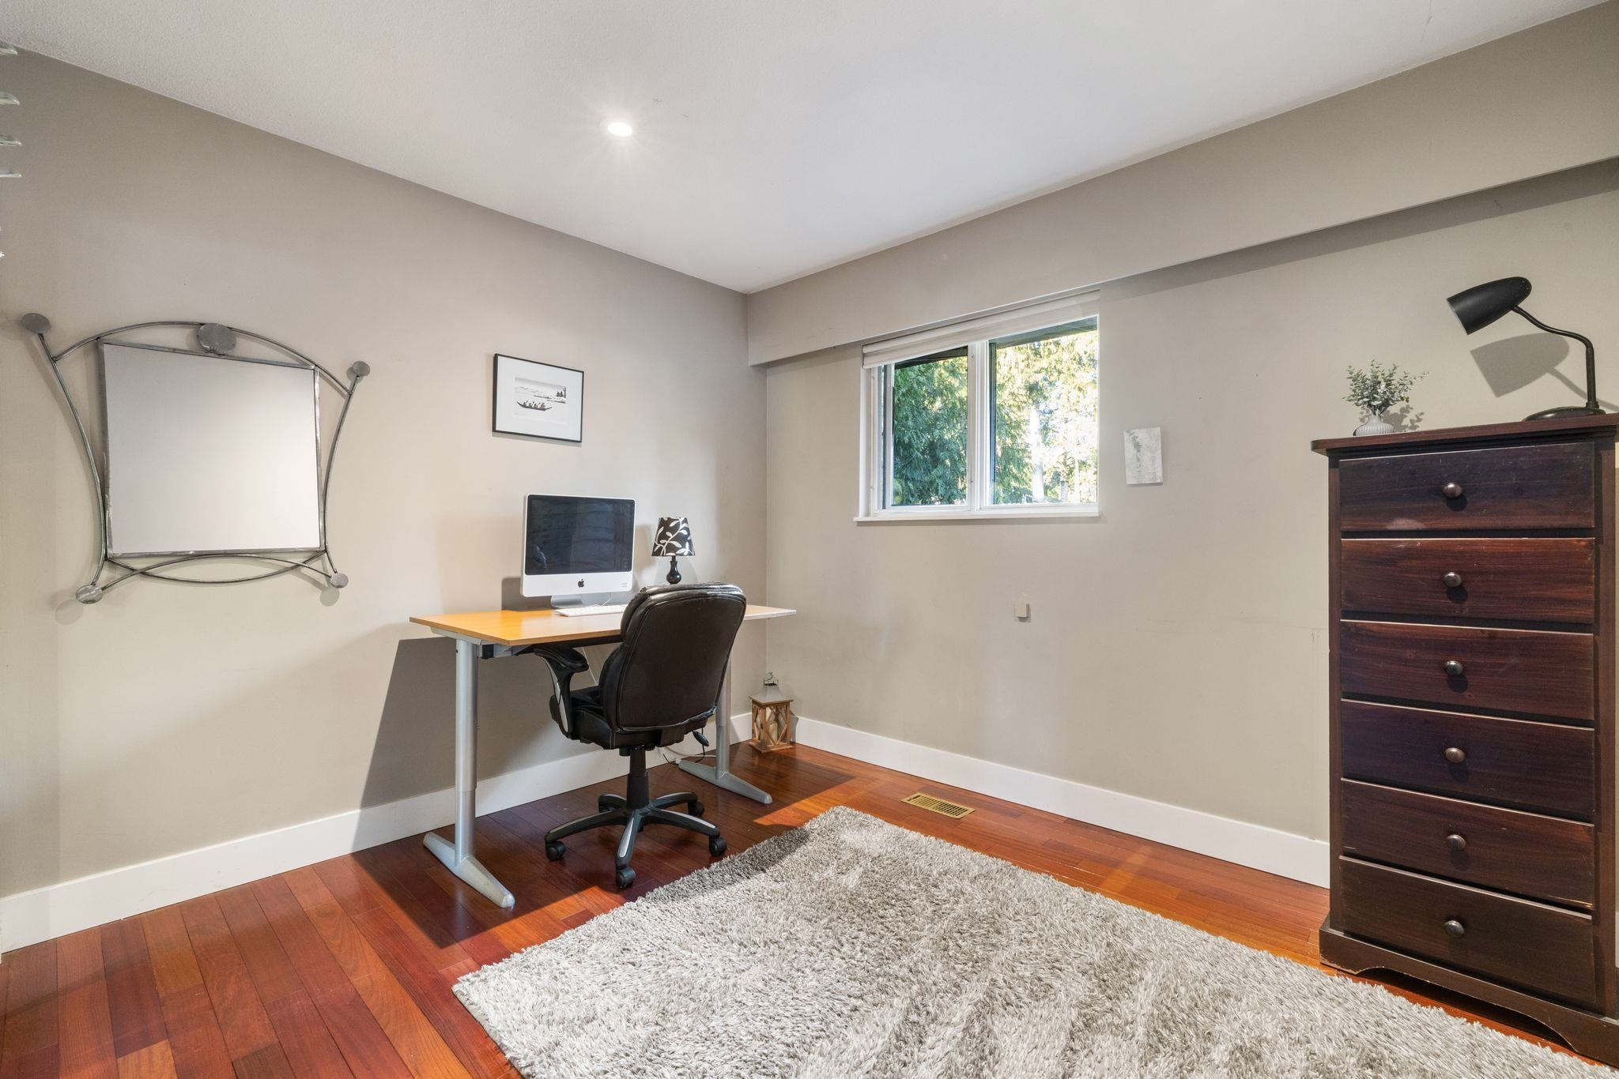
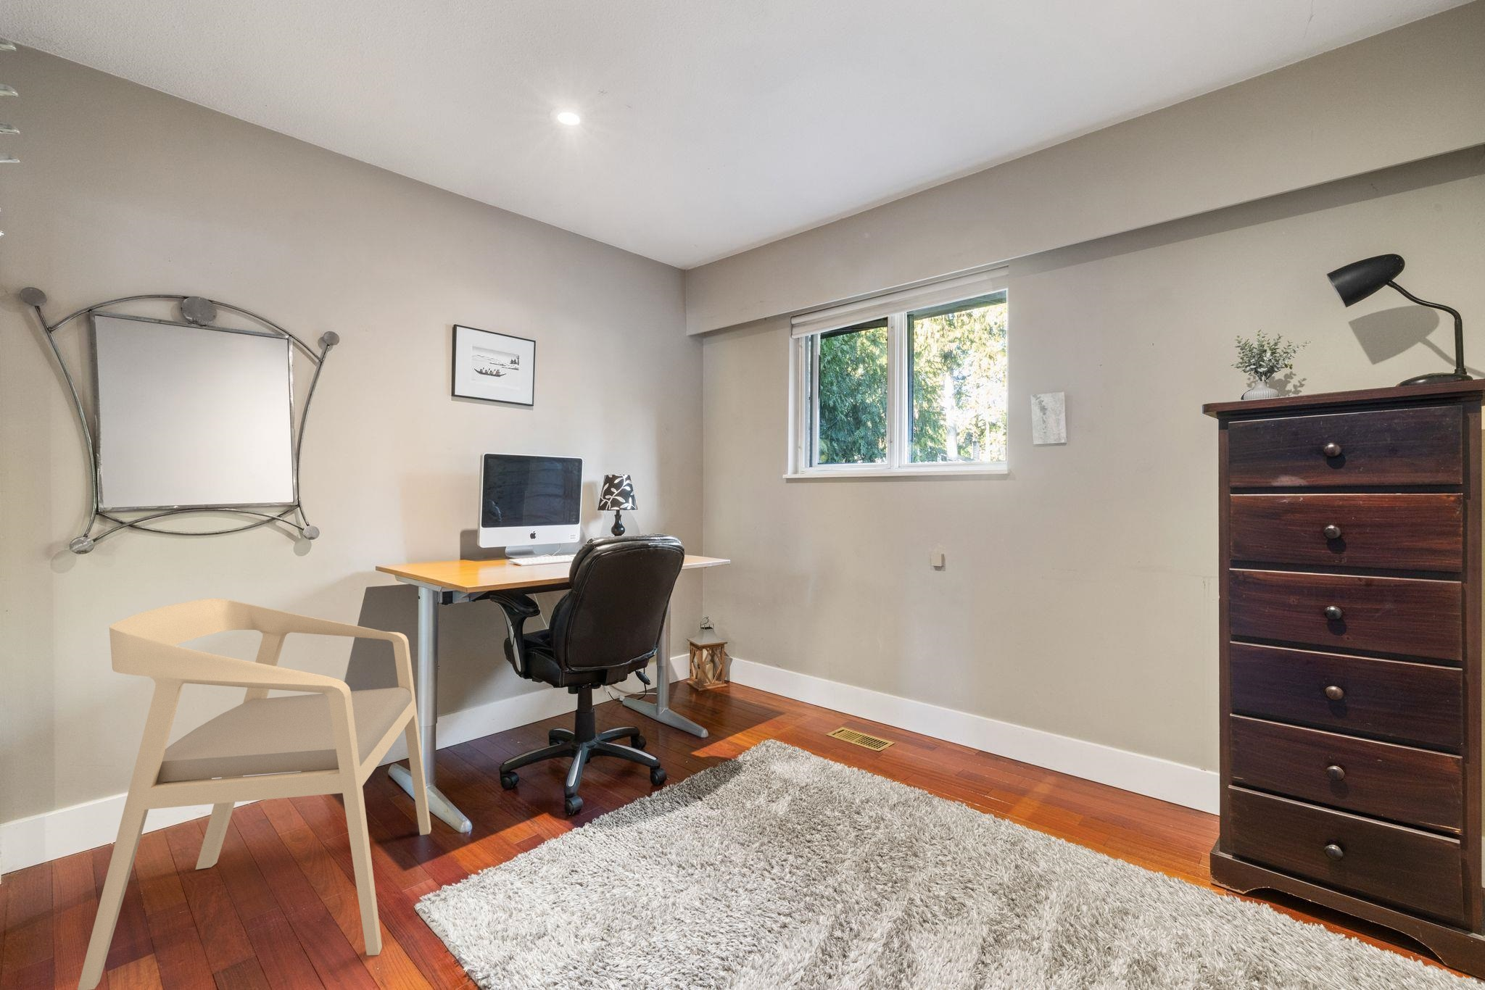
+ armchair [77,597,432,990]
